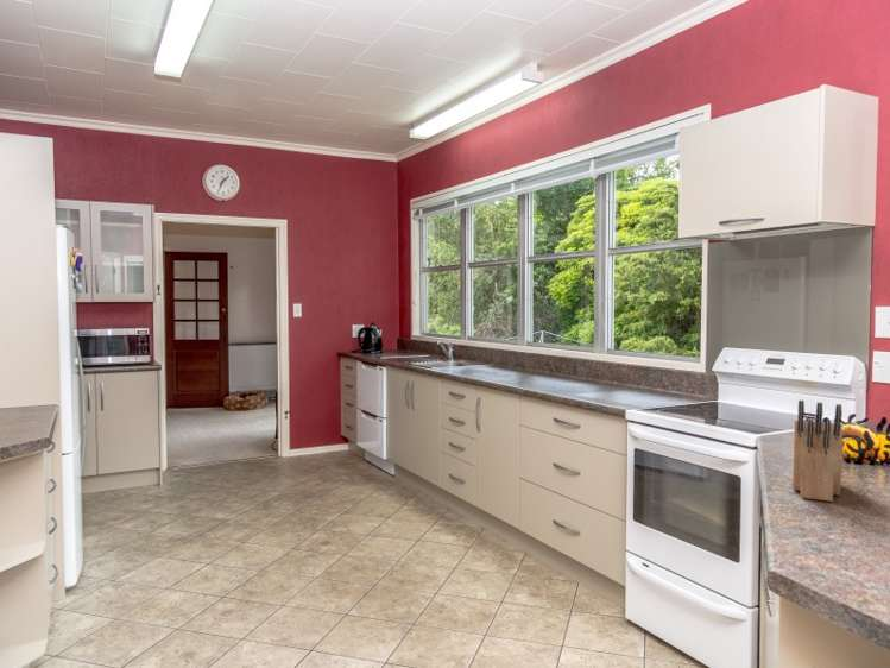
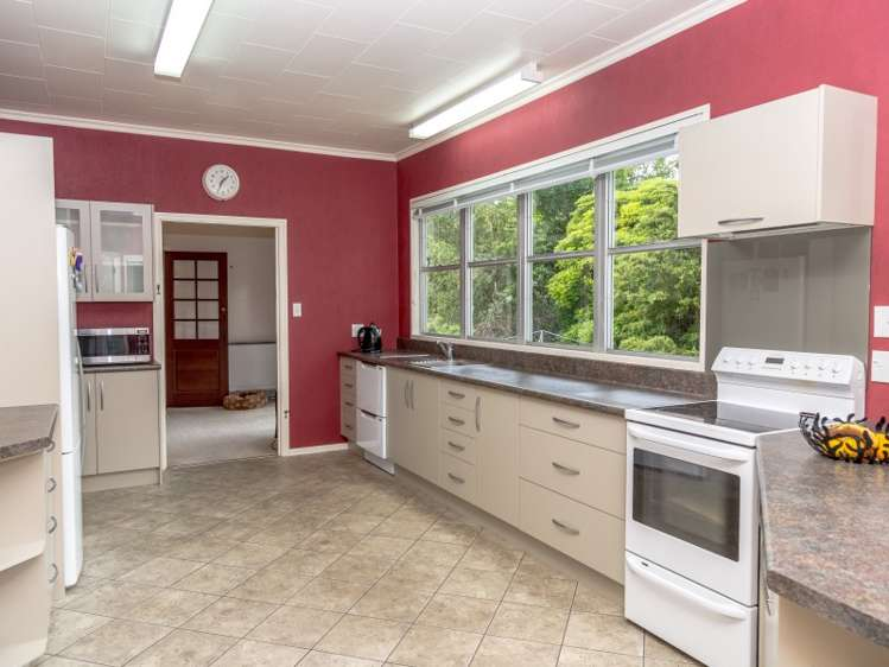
- knife block [791,399,845,503]
